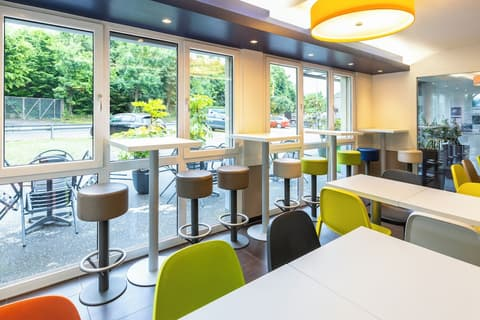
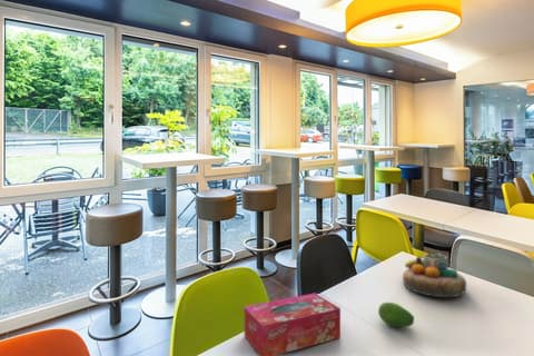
+ fruit [377,301,415,328]
+ decorative bowl [402,251,467,298]
+ tissue box [243,293,342,356]
